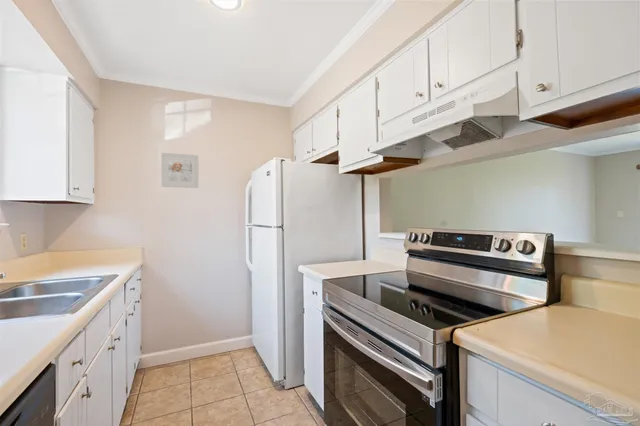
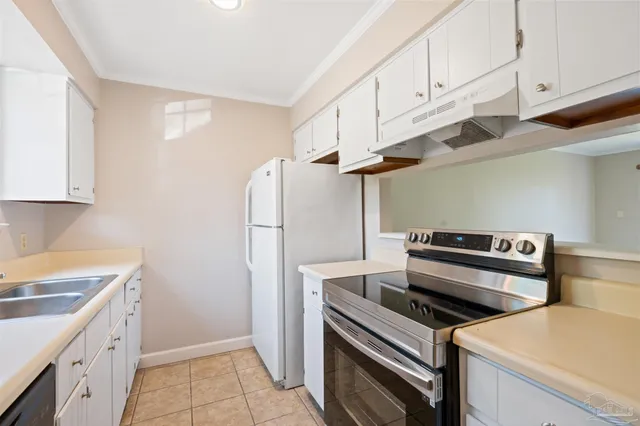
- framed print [161,152,200,189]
